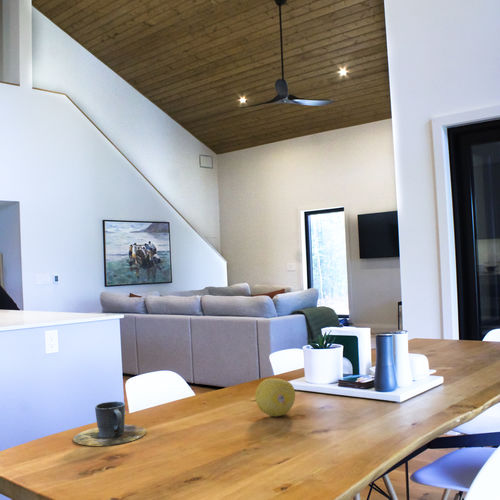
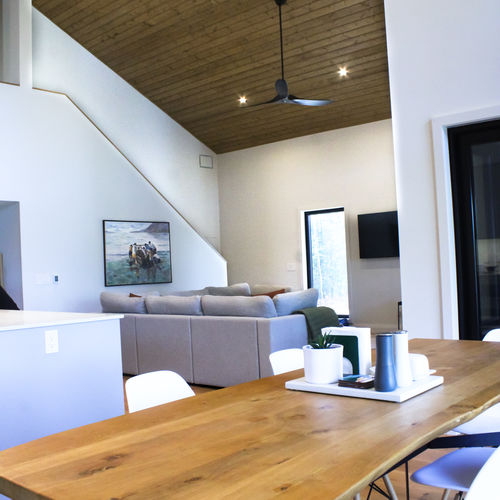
- fruit [254,377,296,417]
- cup [72,400,147,447]
